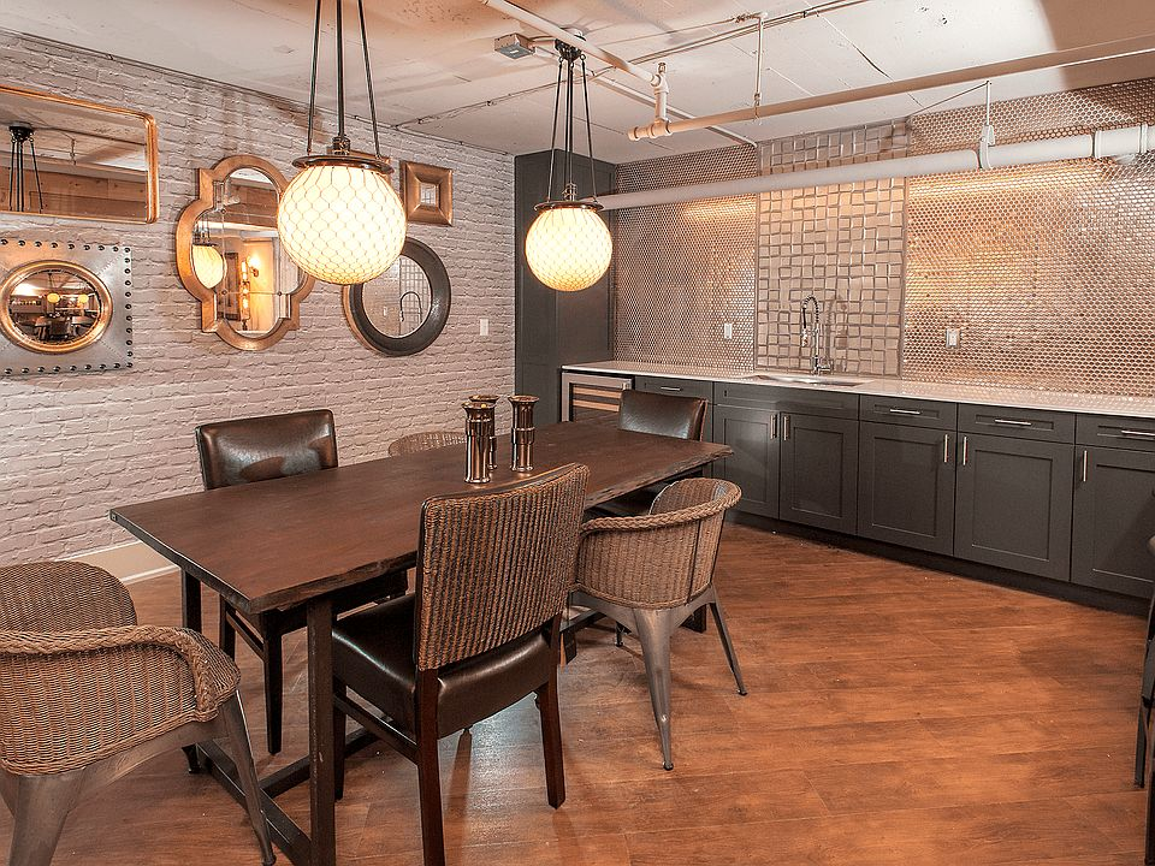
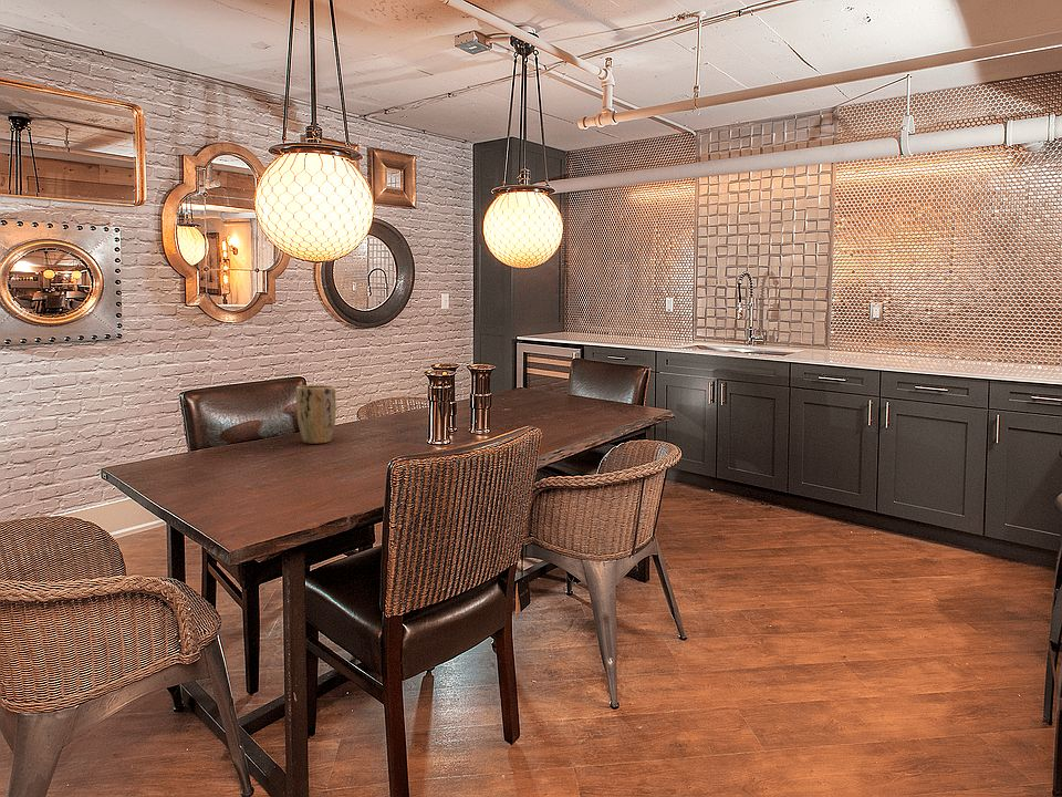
+ plant pot [295,384,336,445]
